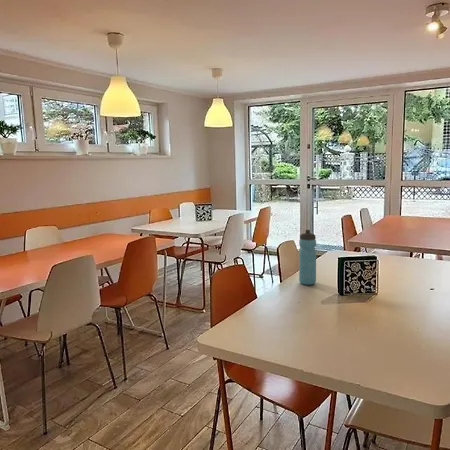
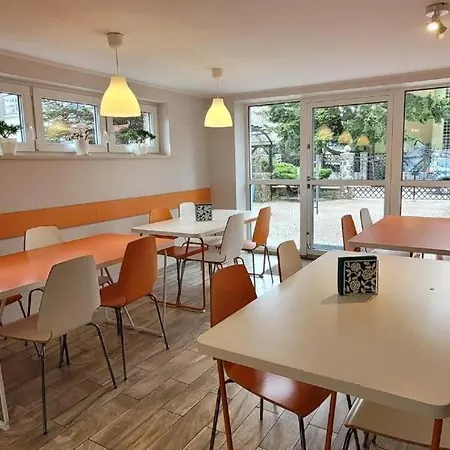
- water bottle [298,229,317,286]
